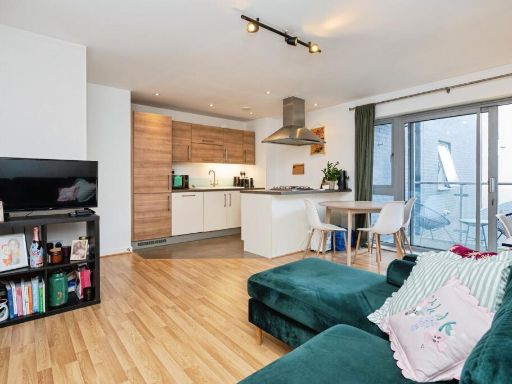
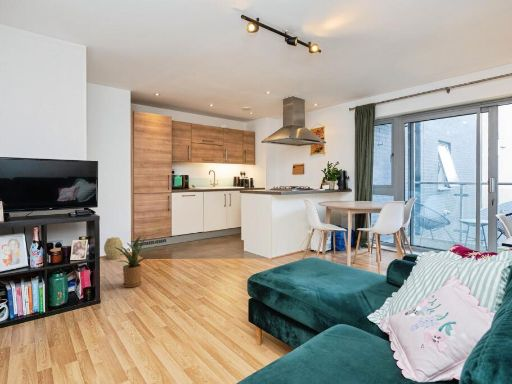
+ house plant [109,234,149,288]
+ woven basket [103,236,124,260]
